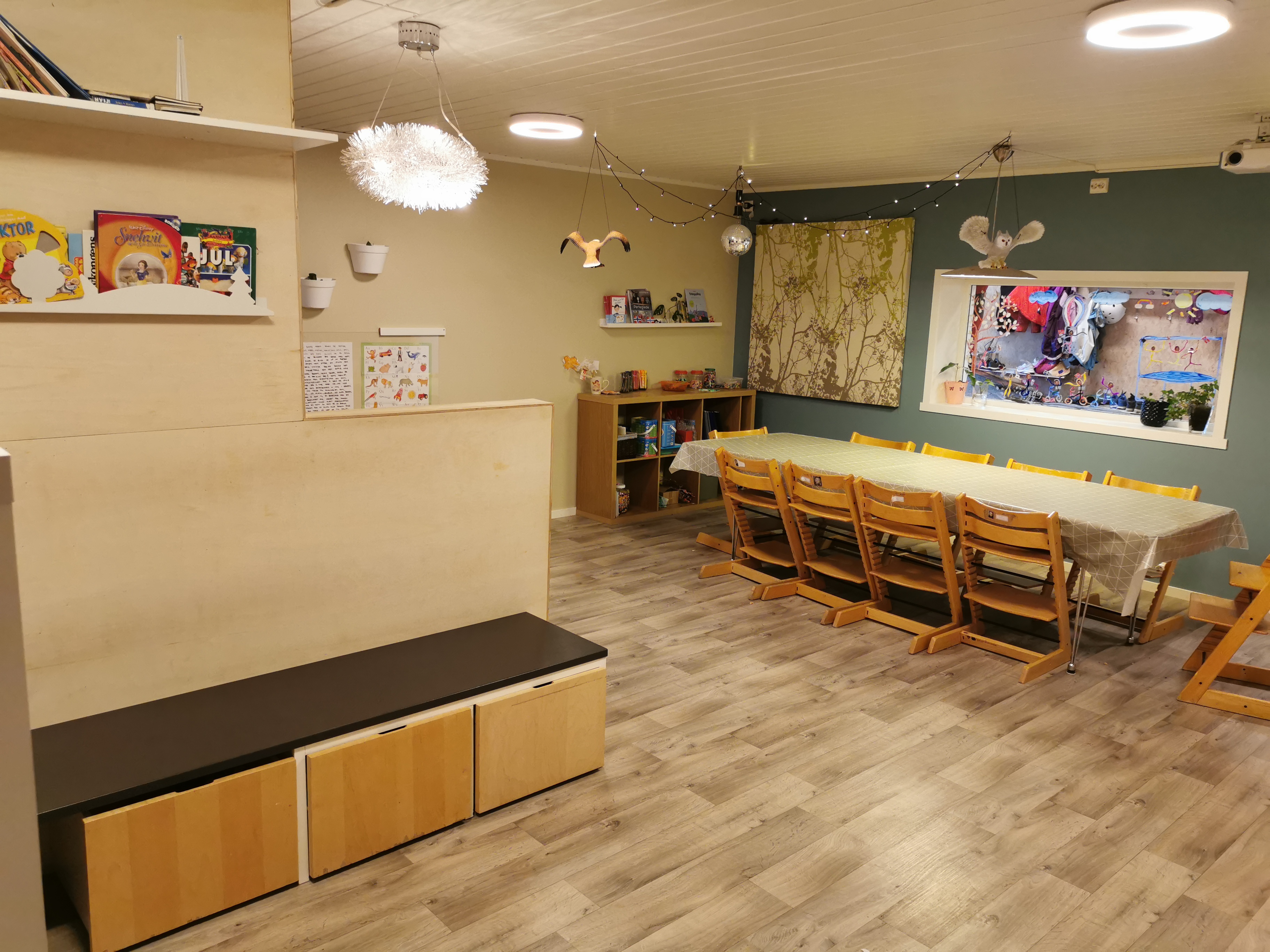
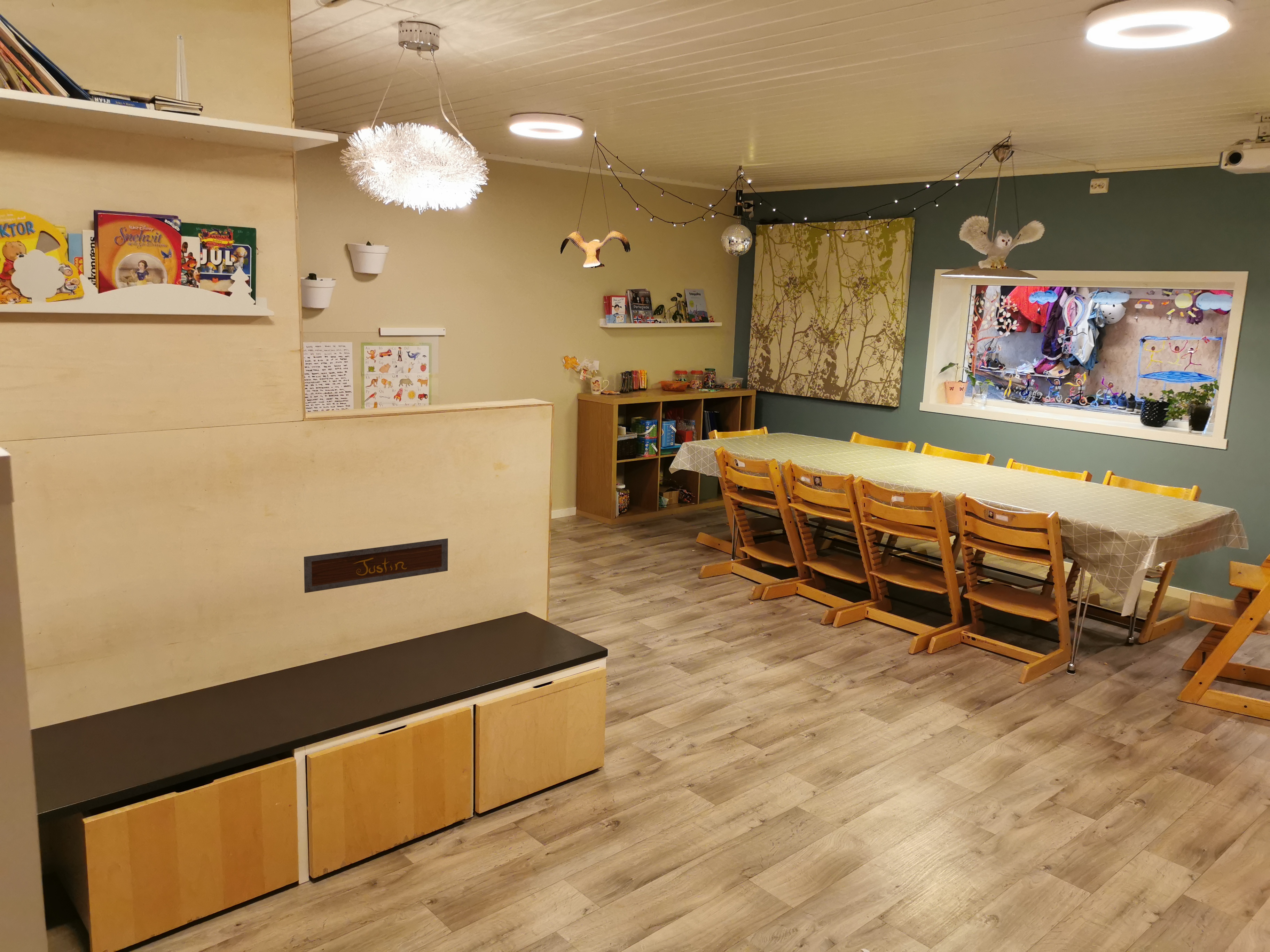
+ nameplate [304,538,448,593]
